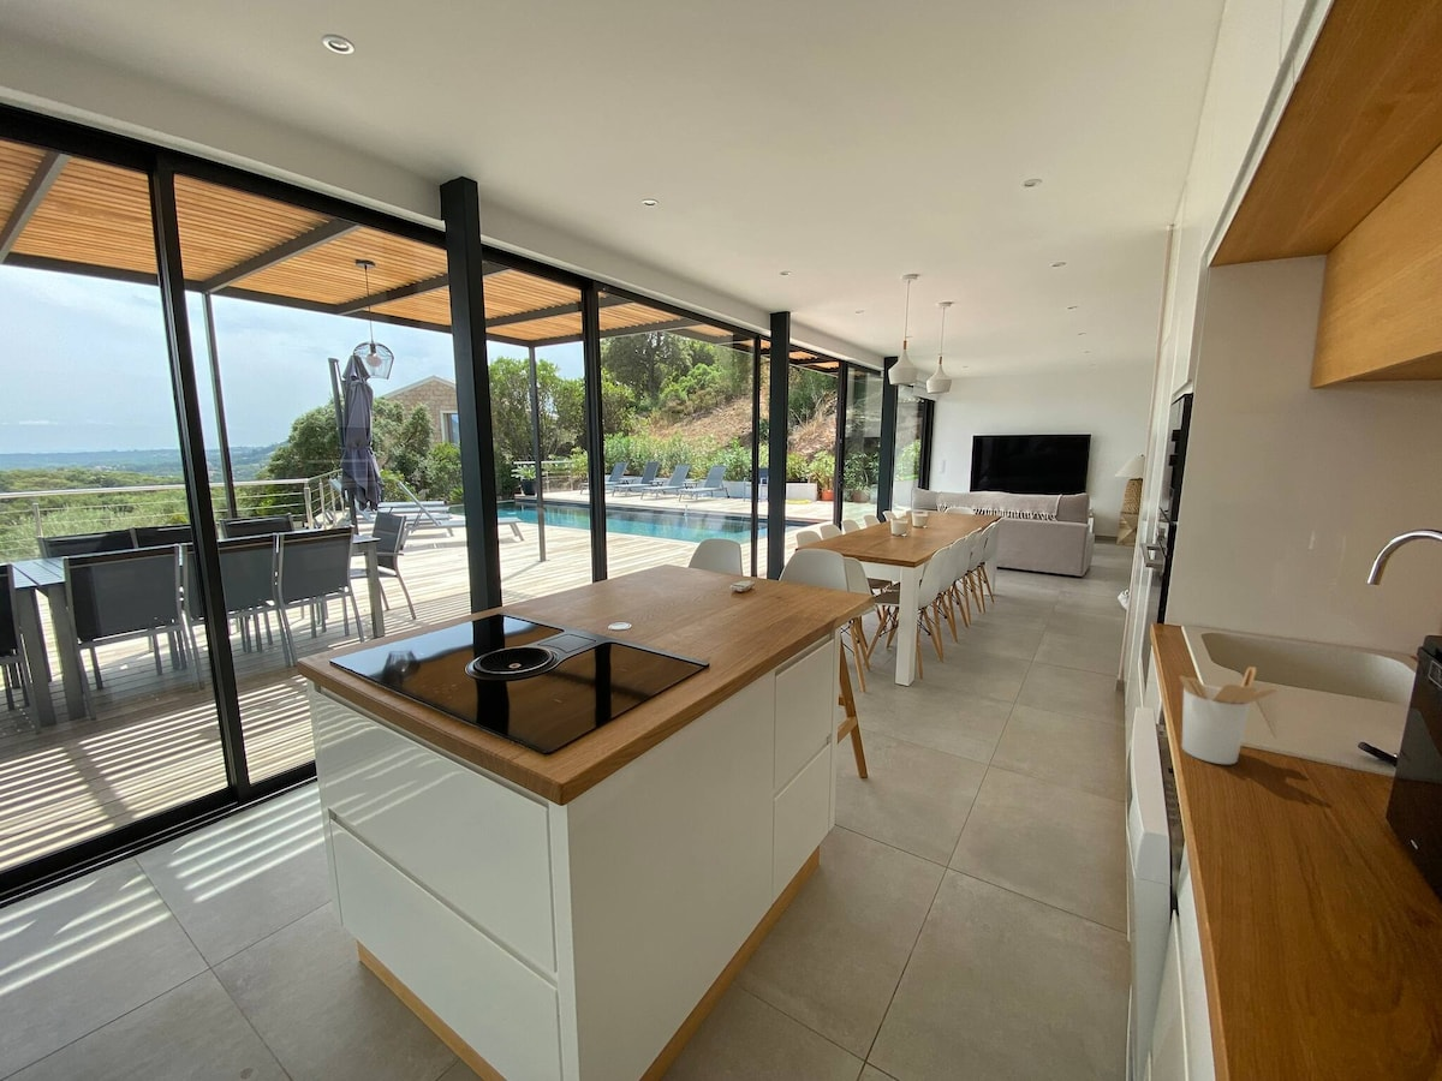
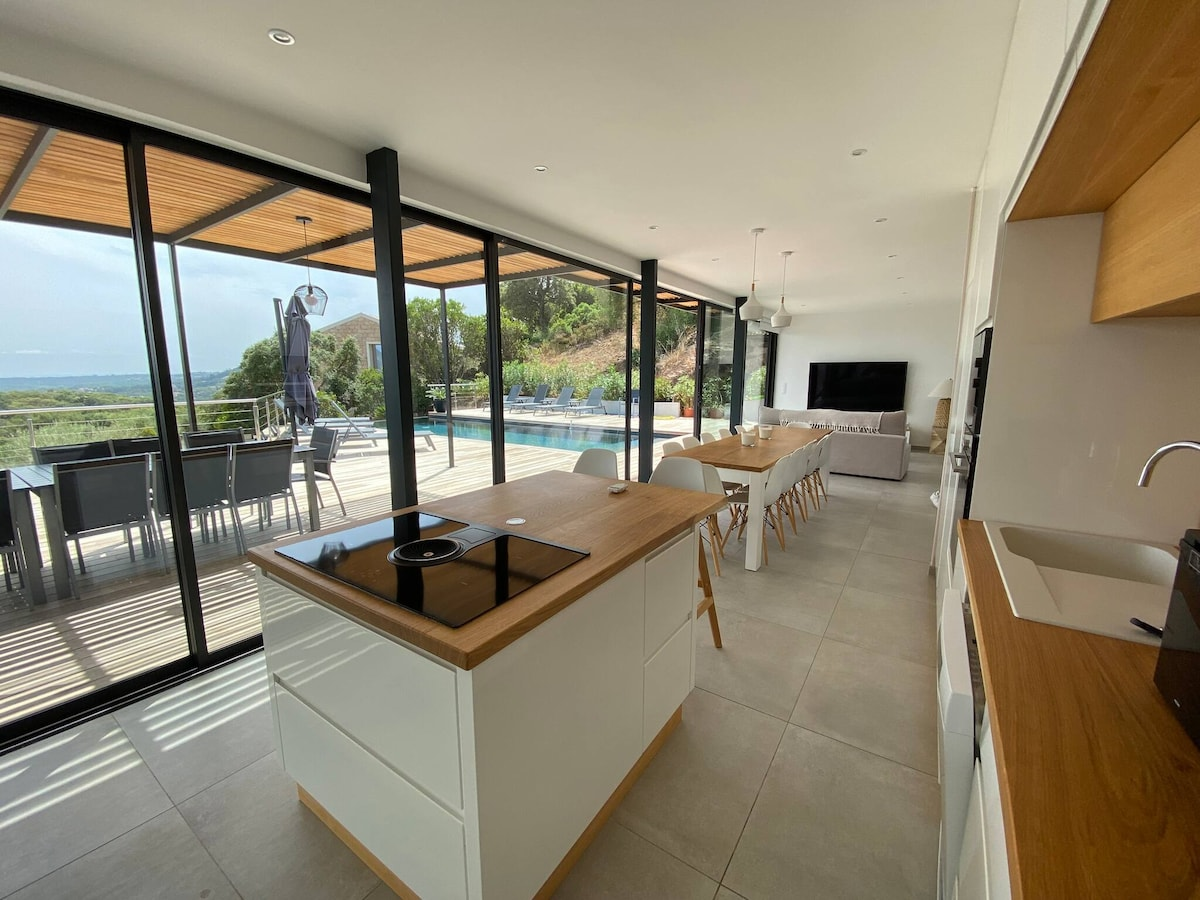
- utensil holder [1179,665,1277,765]
